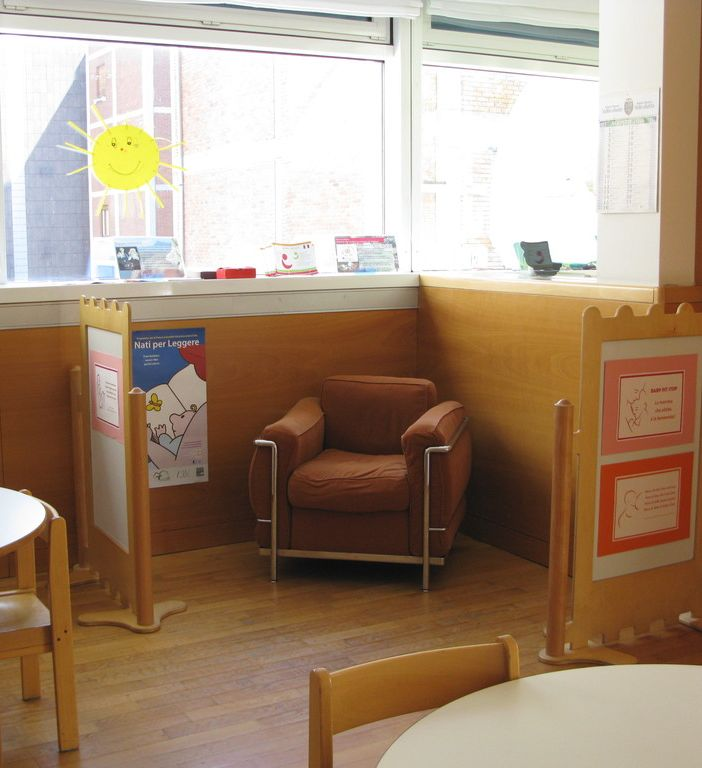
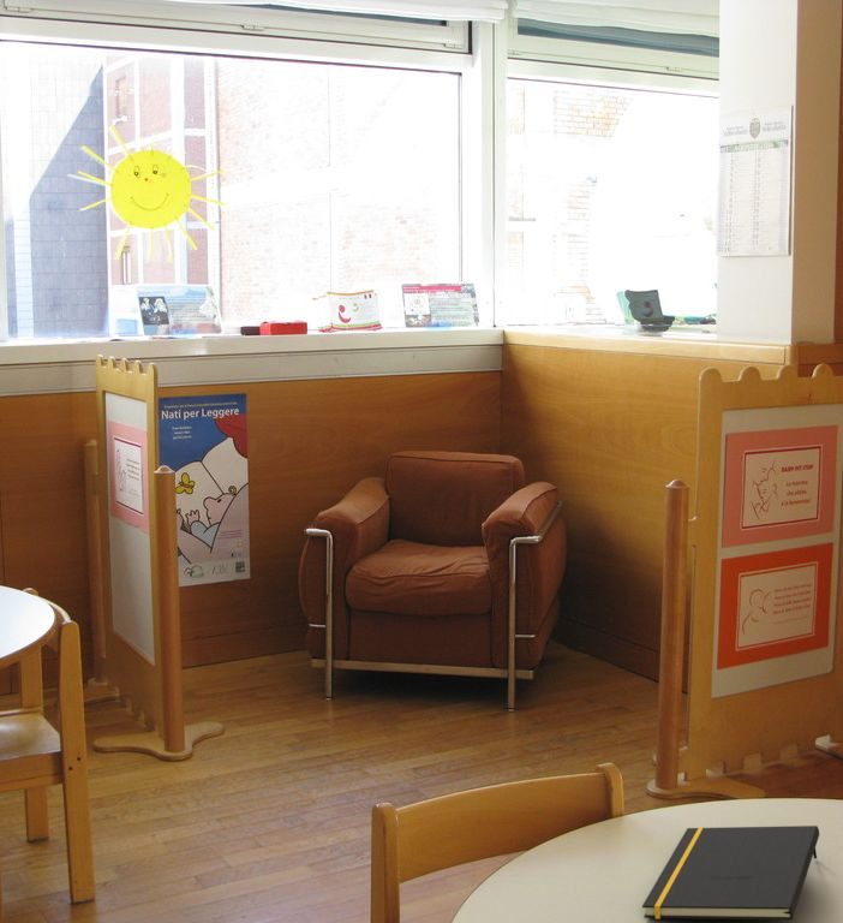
+ notepad [641,824,820,922]
